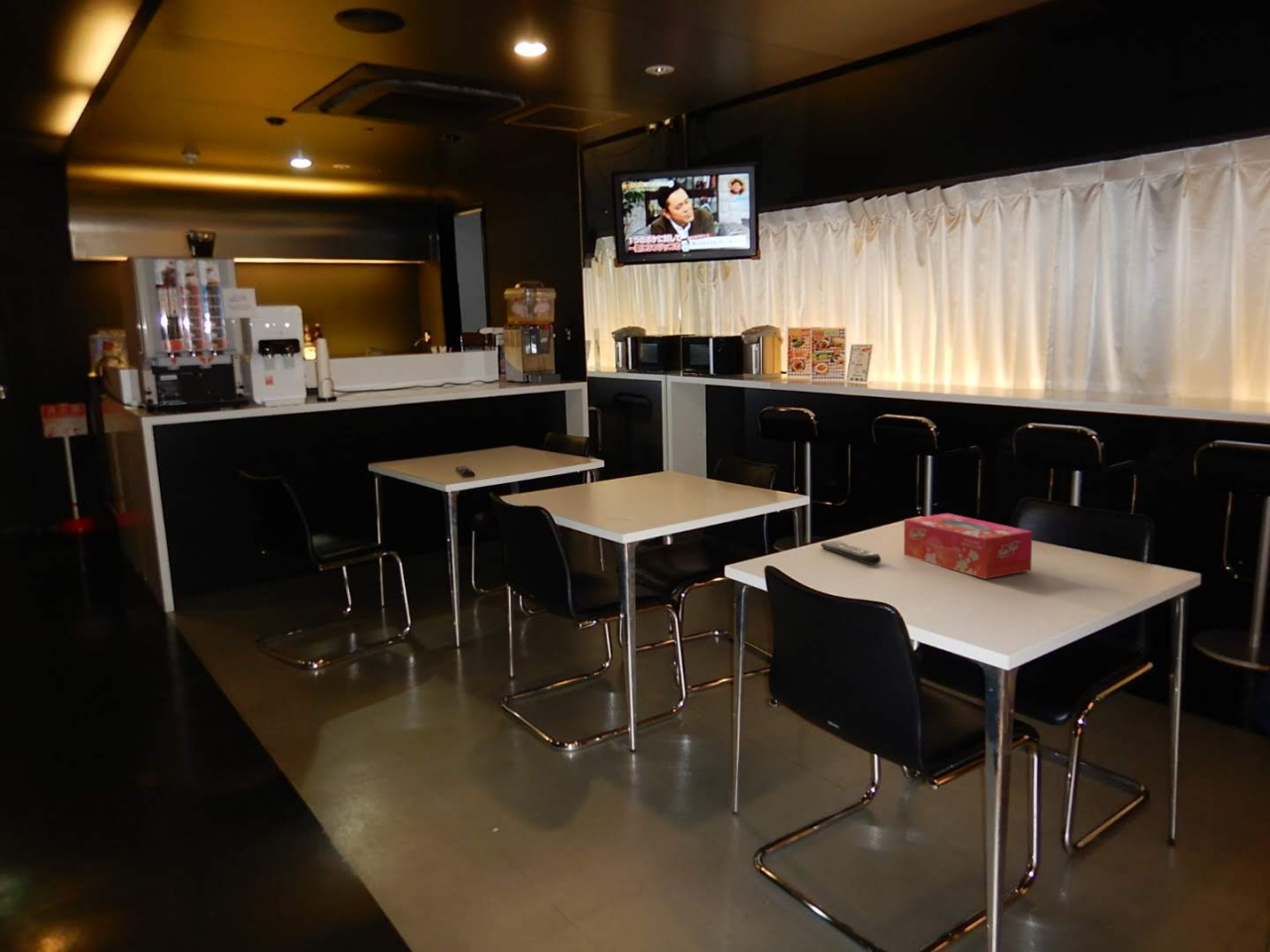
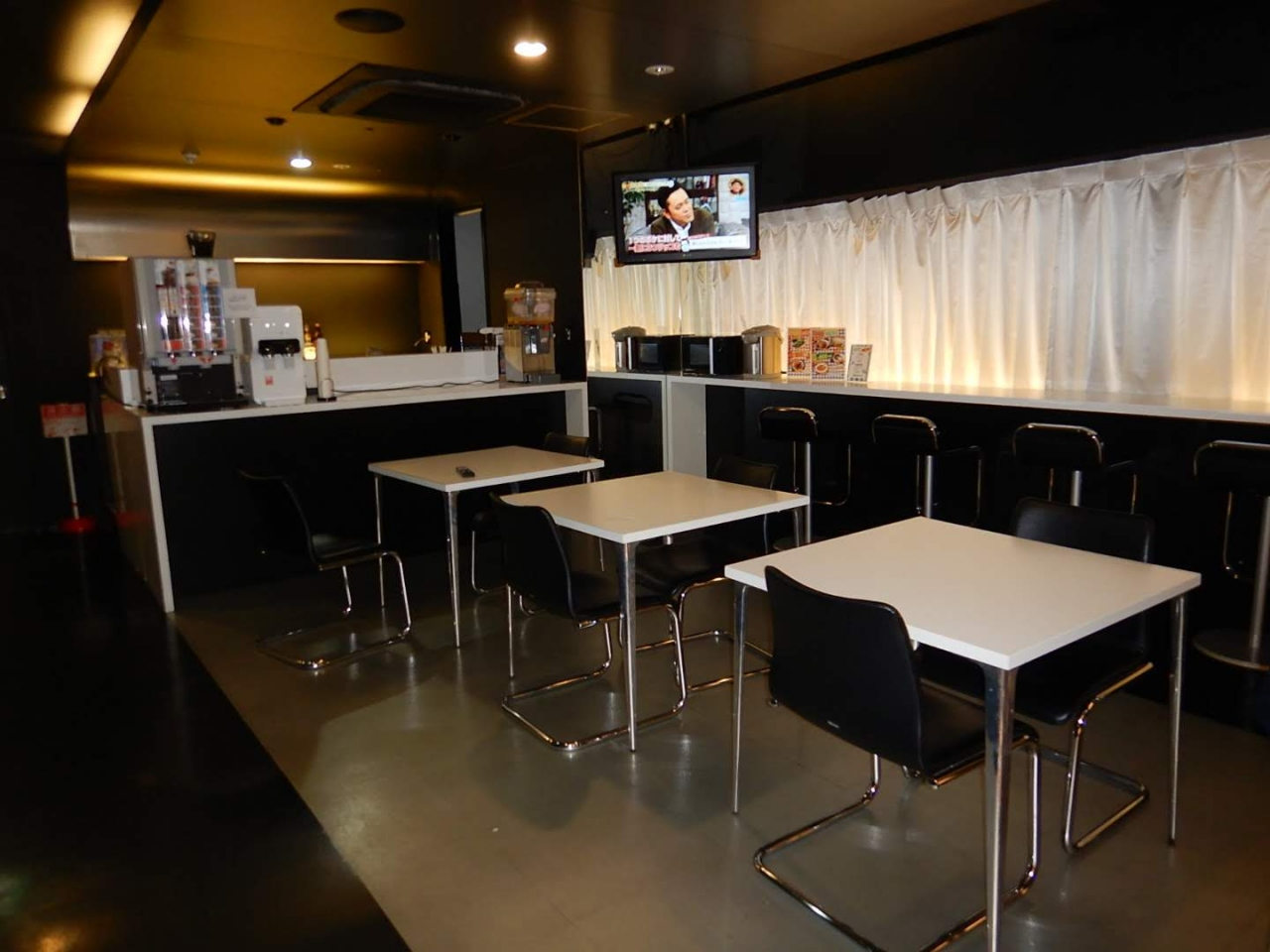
- tissue box [903,513,1033,580]
- remote control [820,539,882,565]
